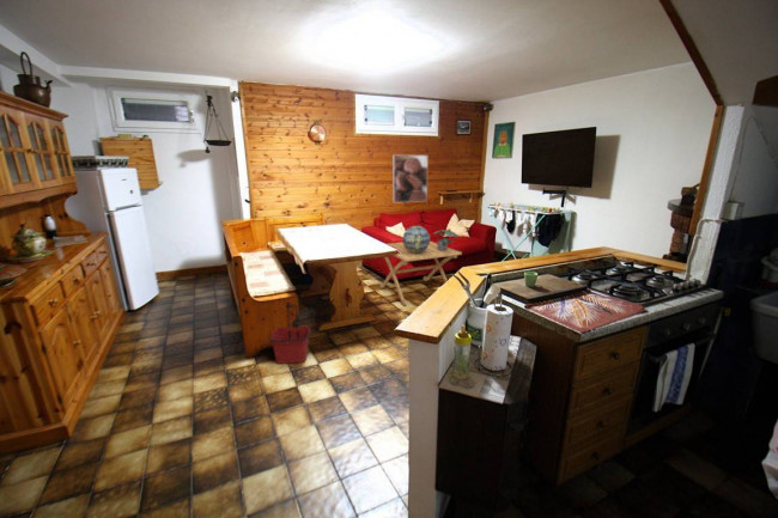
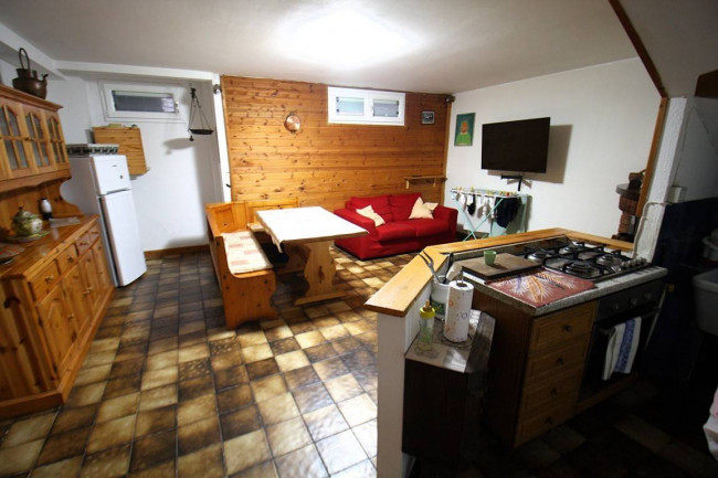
- decorative sphere [401,225,431,254]
- potted plant [433,227,460,251]
- side table [378,240,463,306]
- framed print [391,154,428,203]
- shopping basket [268,304,311,365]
